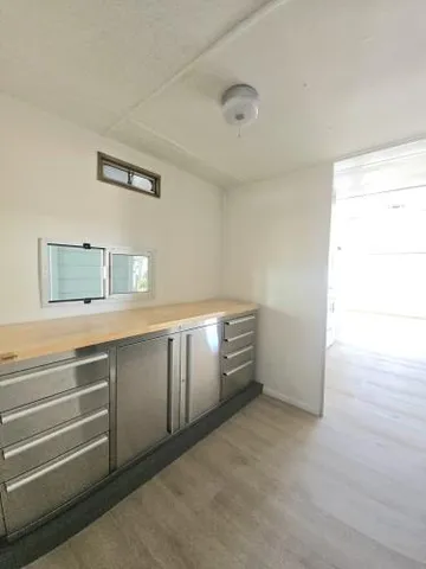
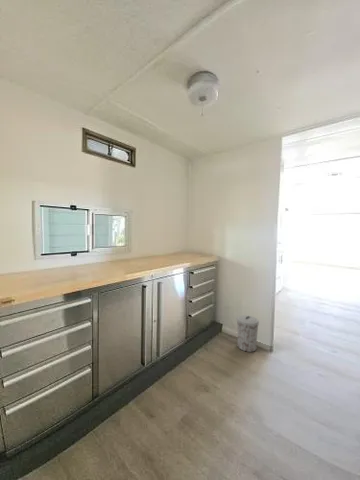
+ trash can [236,314,260,353]
